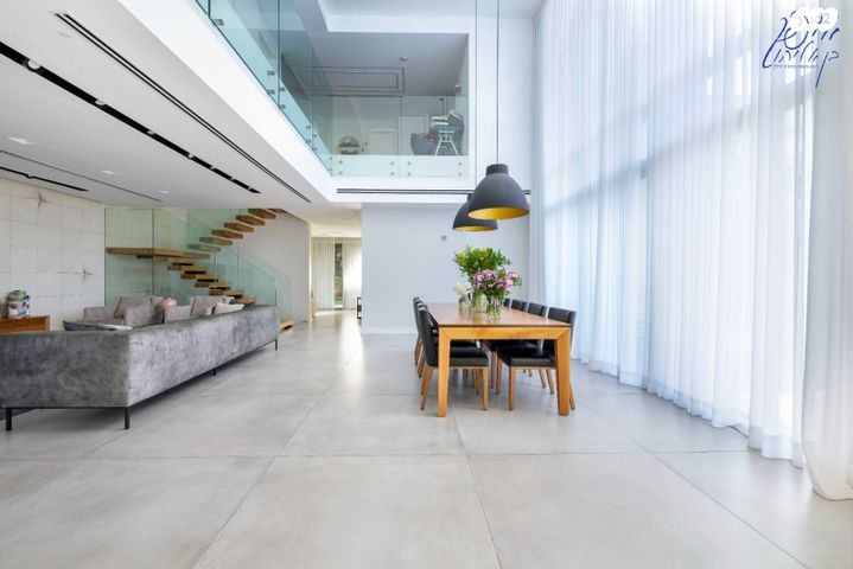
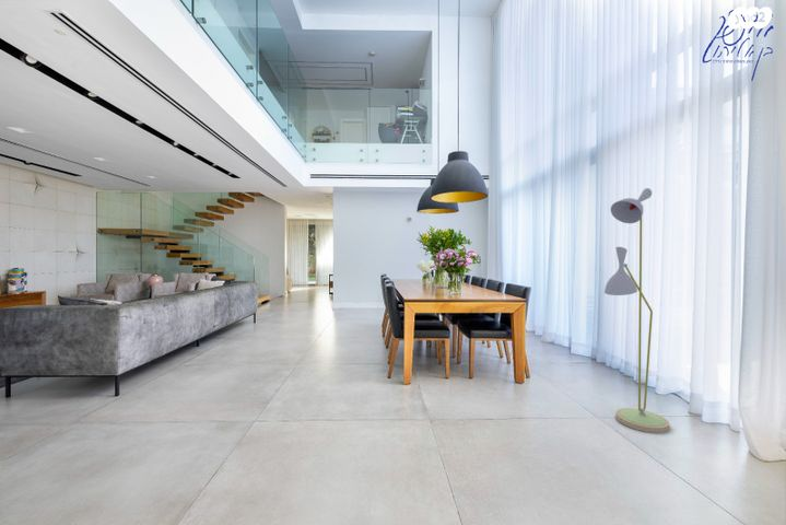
+ floor lamp [603,187,670,434]
